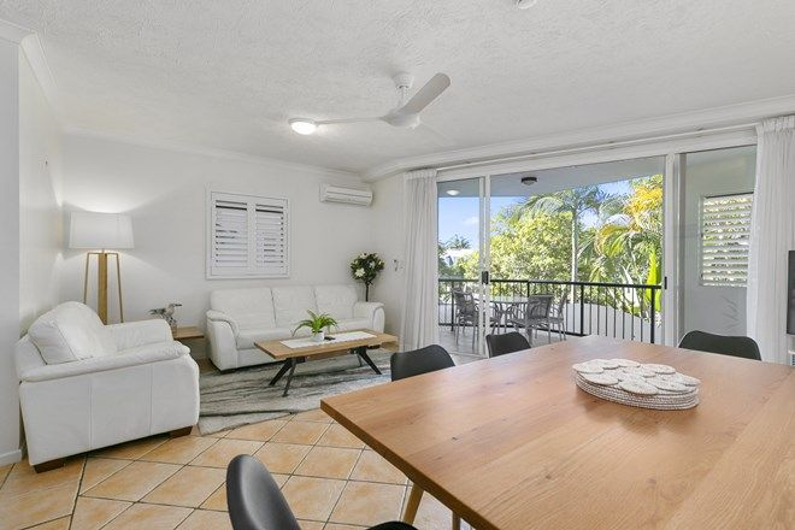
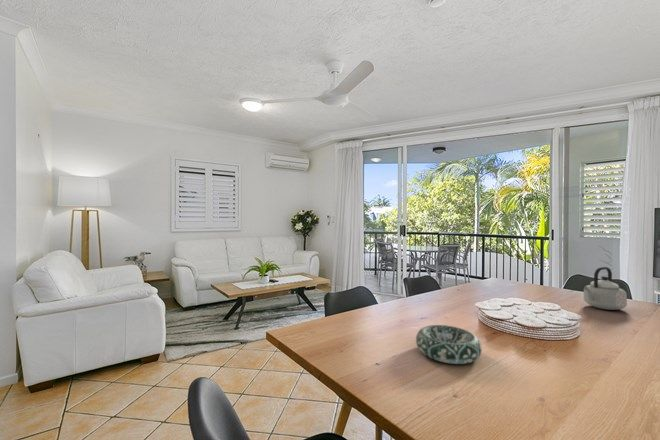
+ decorative bowl [415,324,483,365]
+ teapot [583,266,628,311]
